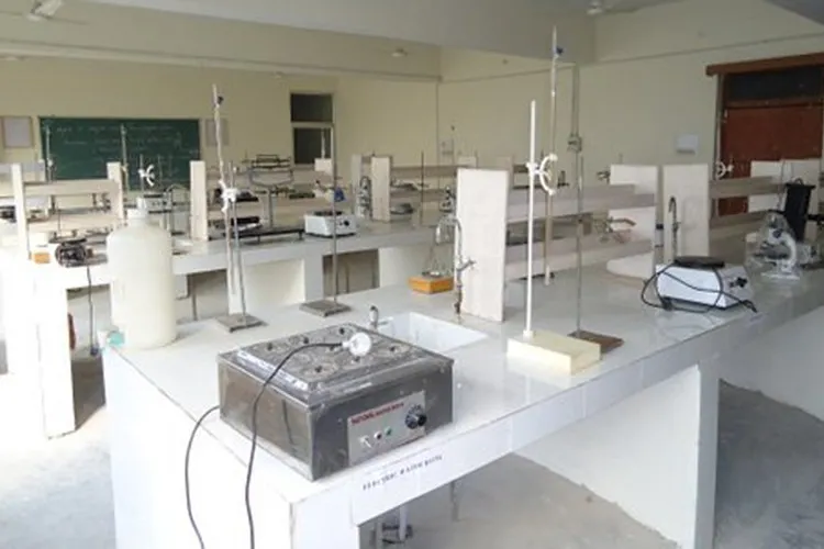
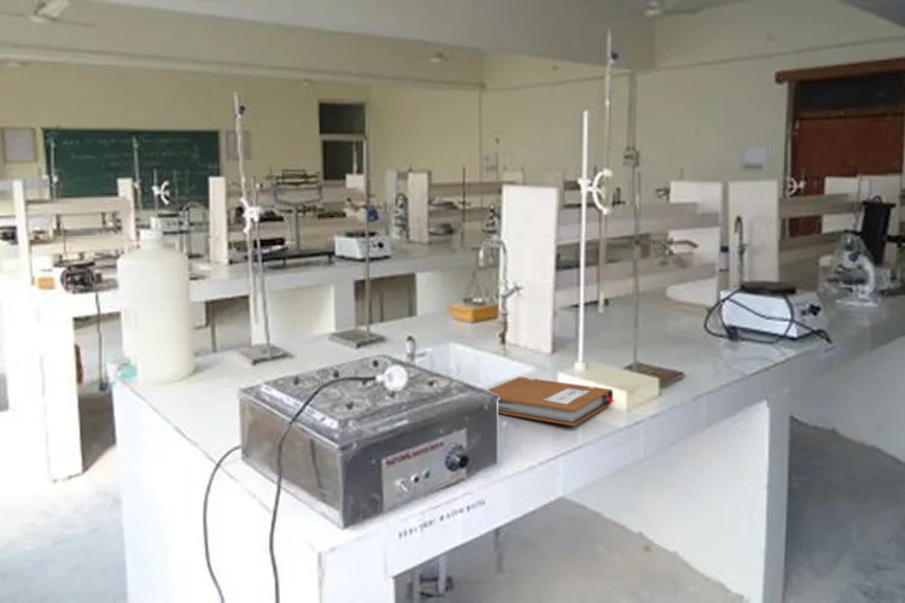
+ notebook [486,375,615,427]
